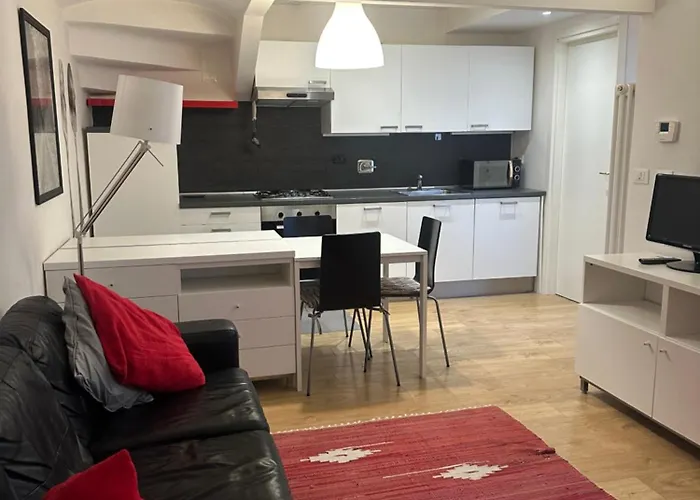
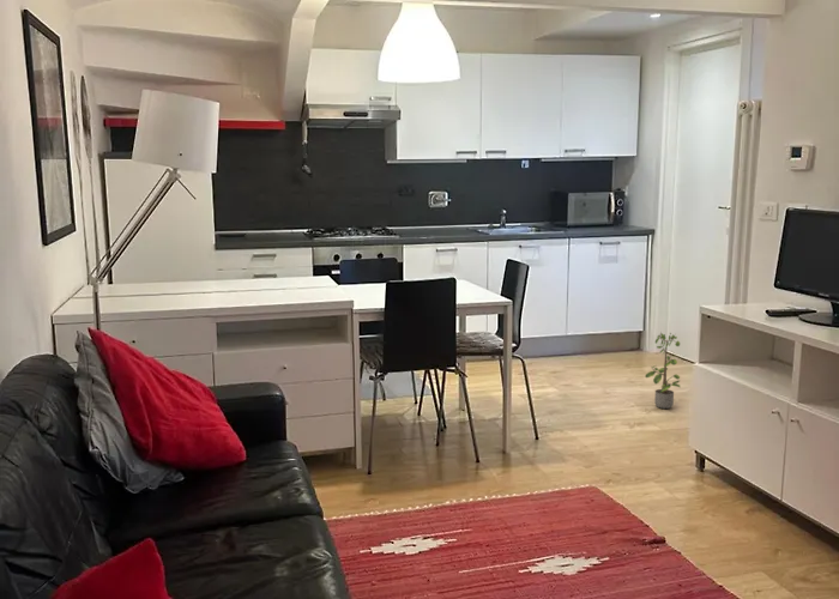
+ potted plant [644,331,682,410]
